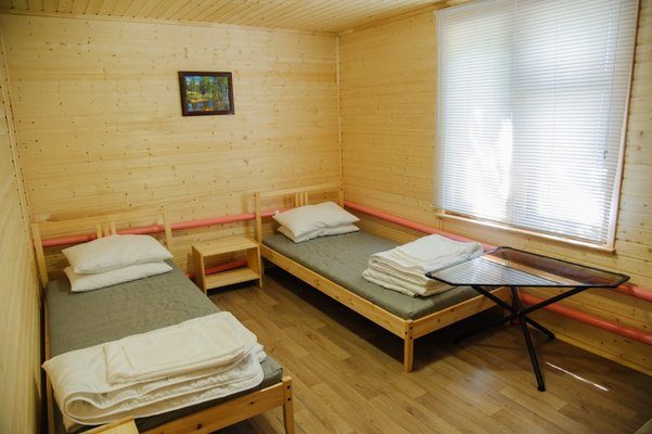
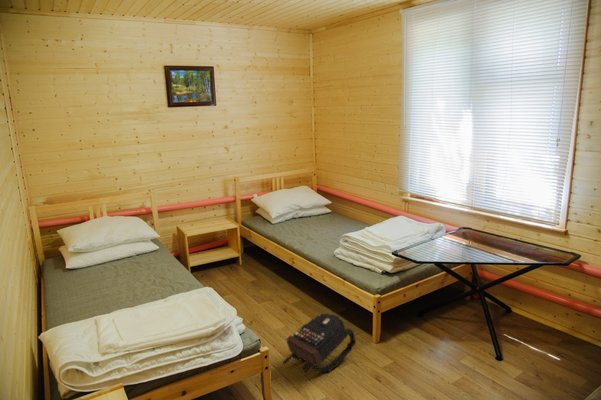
+ backpack [282,313,357,374]
